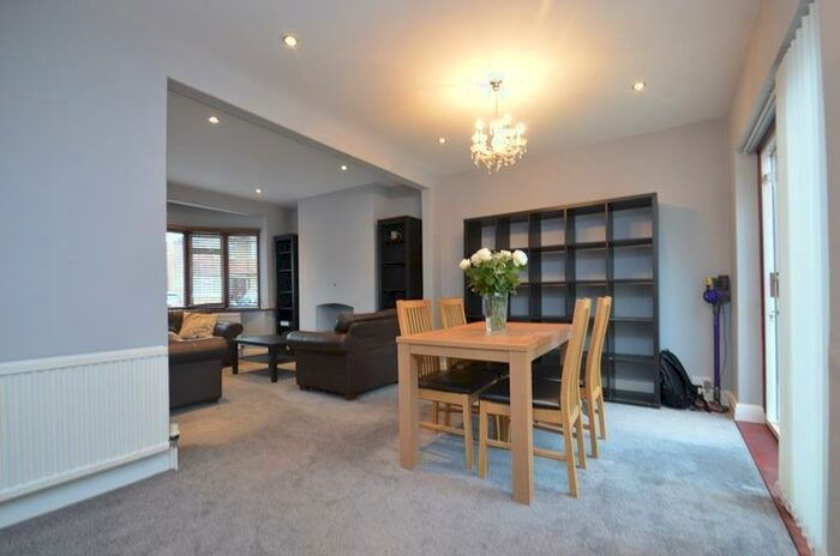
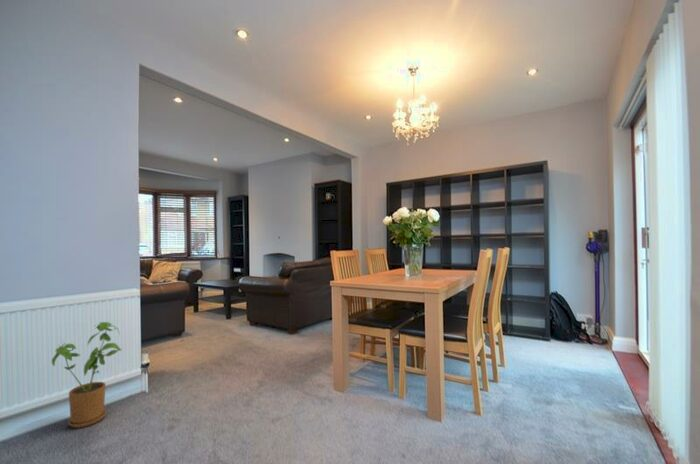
+ house plant [51,321,122,429]
